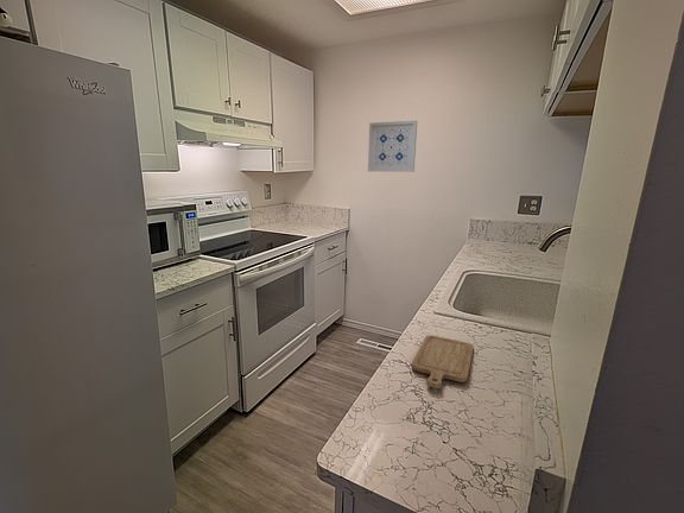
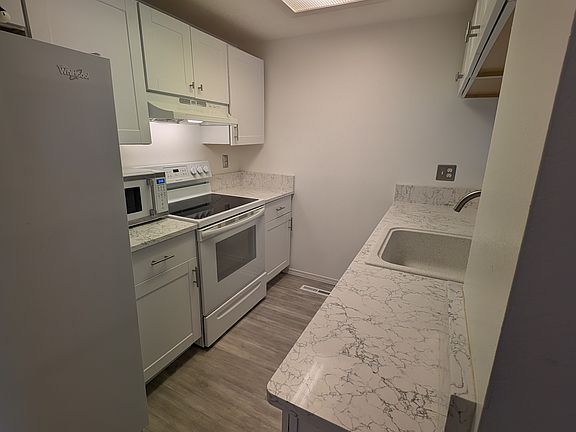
- chopping board [411,334,475,390]
- wall art [367,120,418,173]
